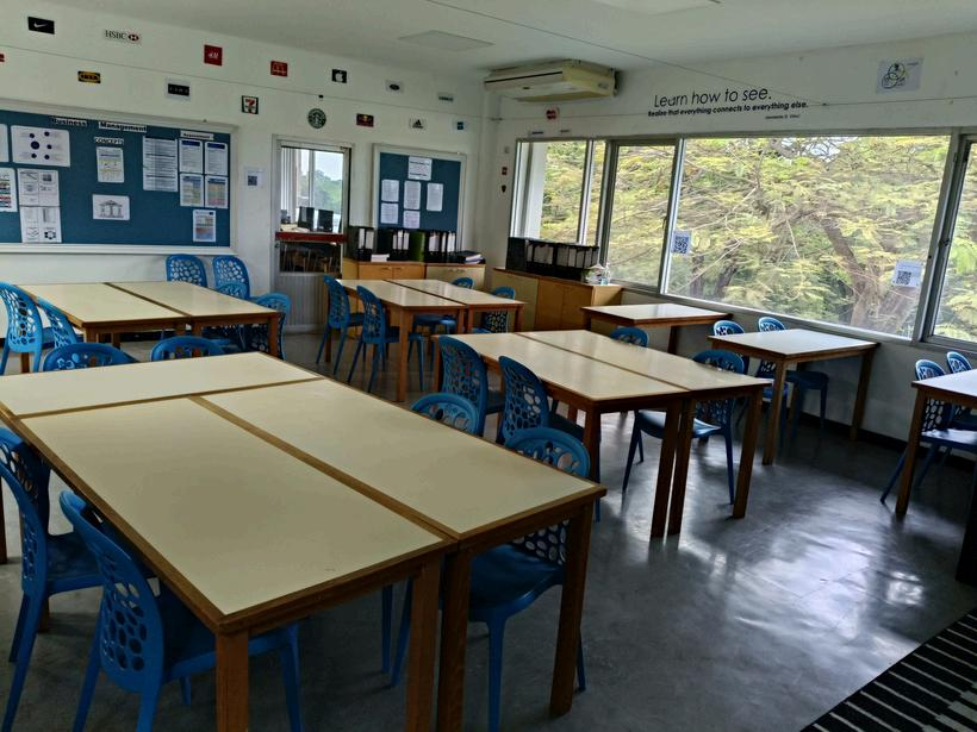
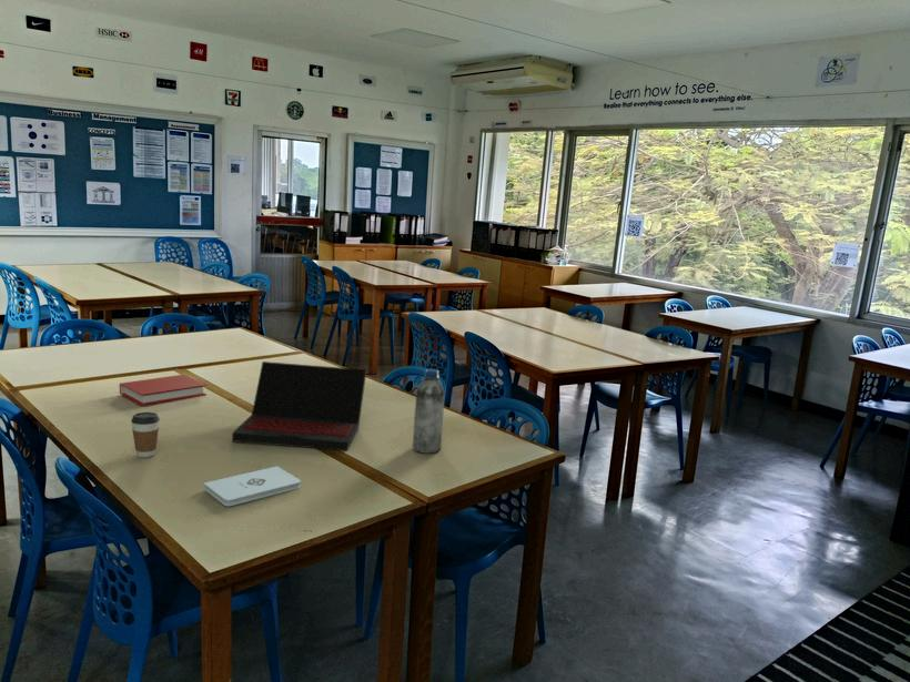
+ book [119,374,208,407]
+ laptop [231,360,367,452]
+ coffee cup [130,411,160,459]
+ water bottle [412,368,446,455]
+ notepad [202,465,302,507]
